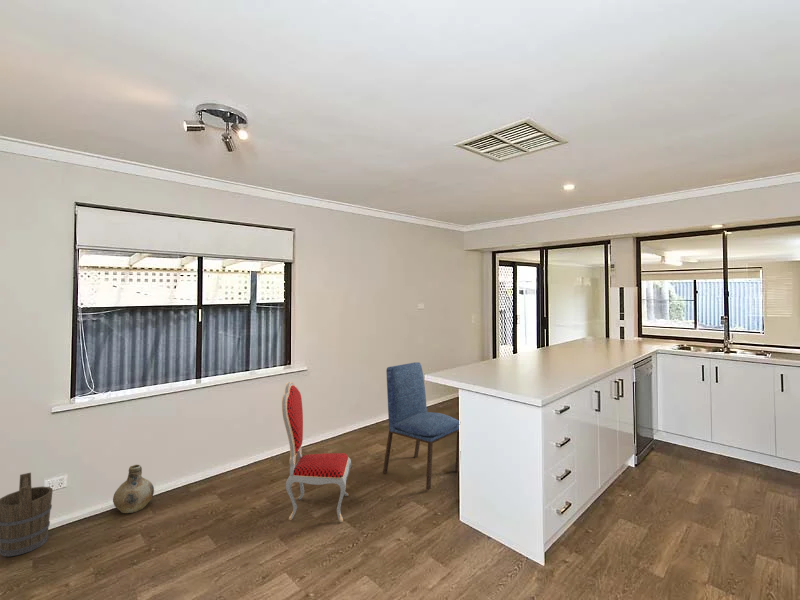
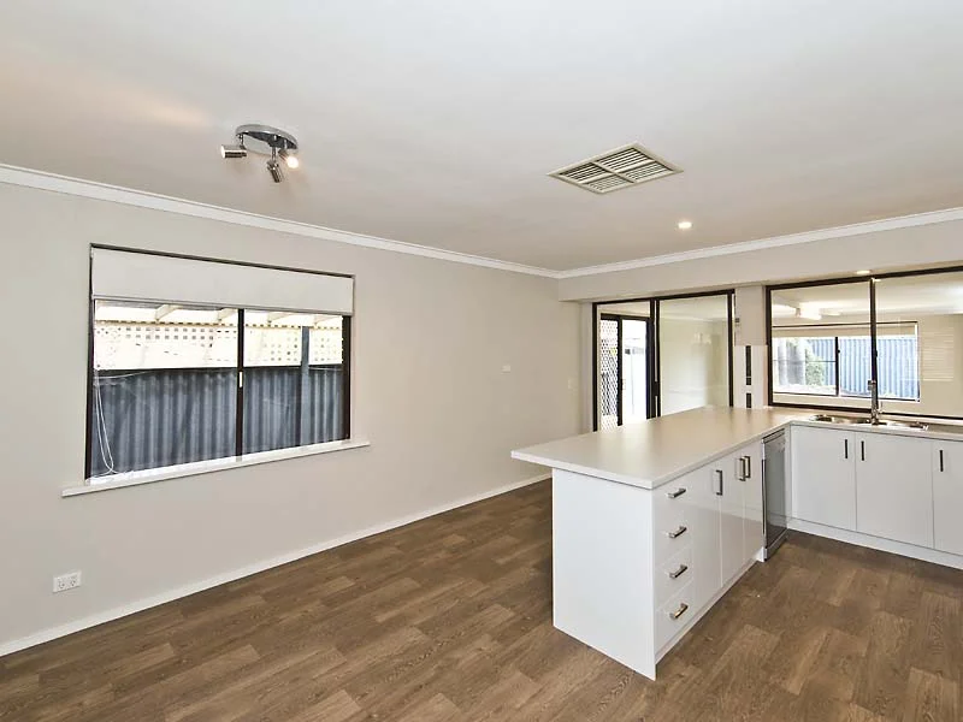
- bucket [0,472,54,558]
- ceramic jug [112,464,155,514]
- dining chair [382,361,460,491]
- dining chair [281,381,352,523]
